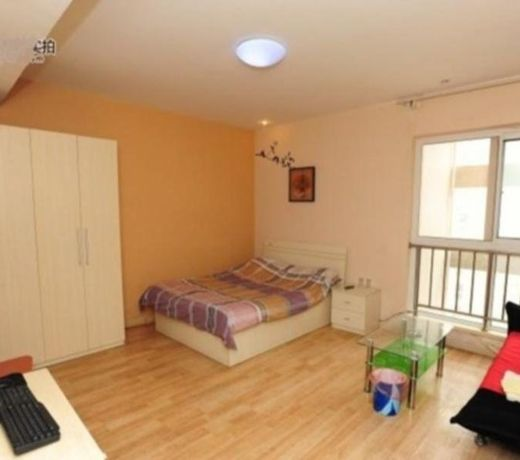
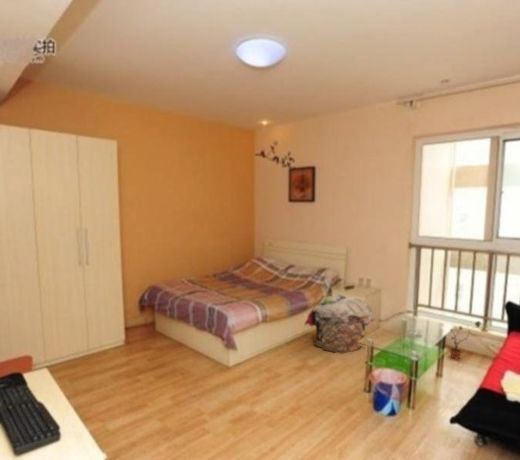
+ laundry basket [303,294,376,355]
+ potted plant [448,320,482,360]
